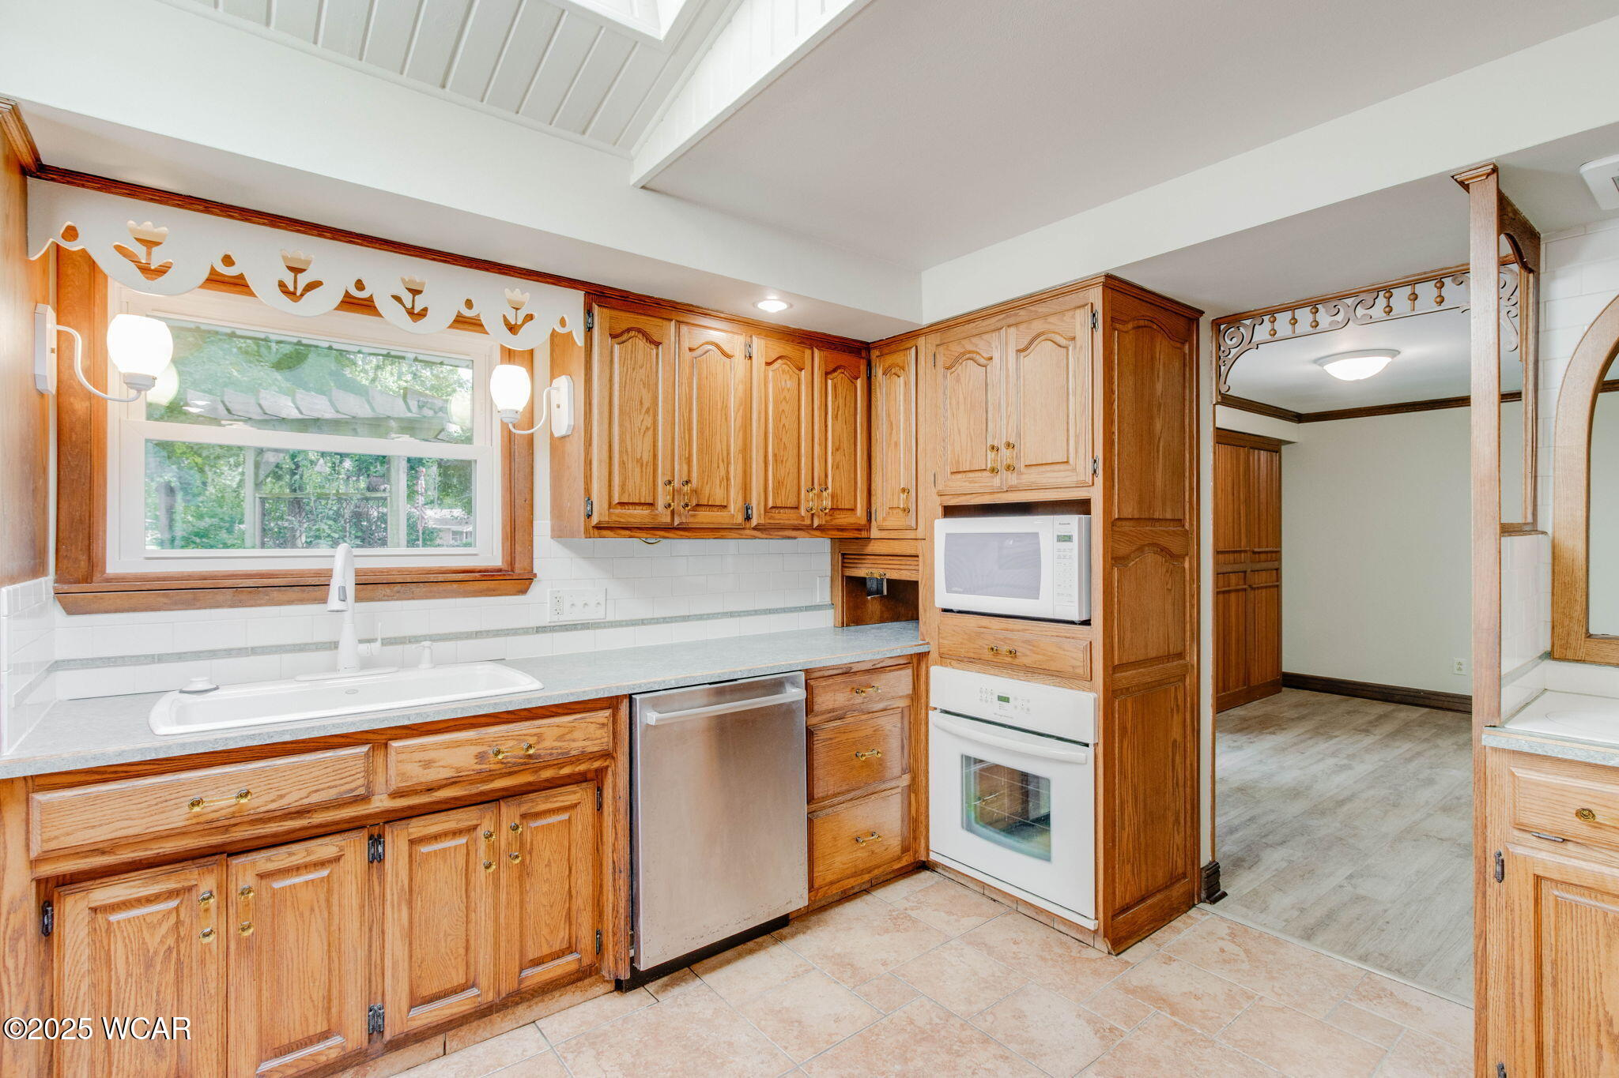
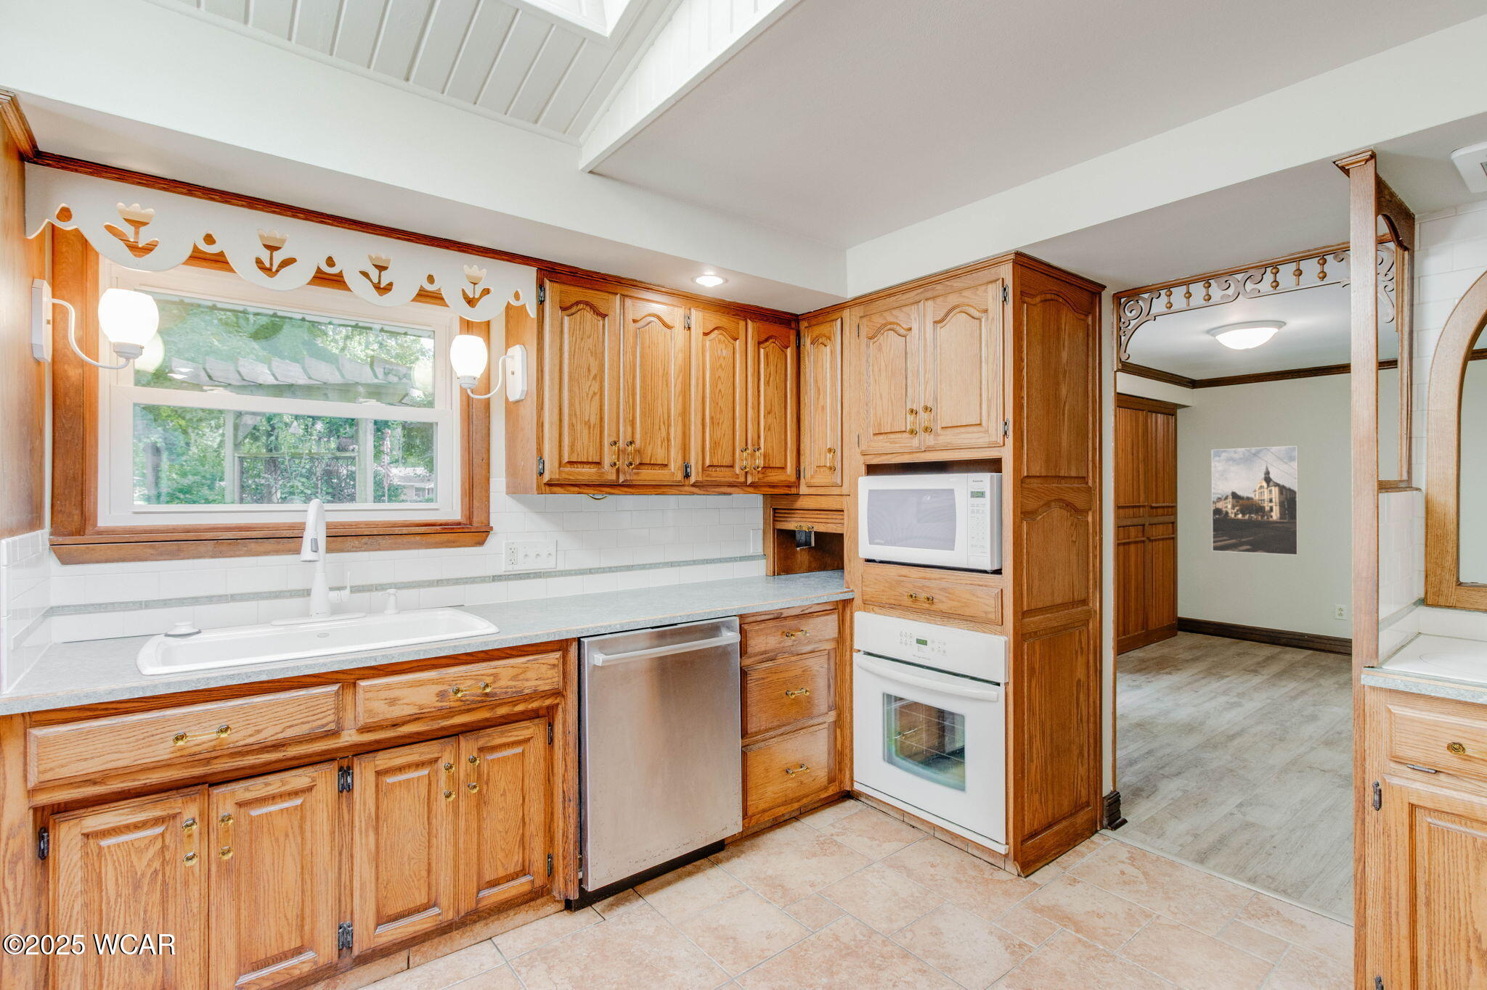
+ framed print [1211,445,1299,556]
